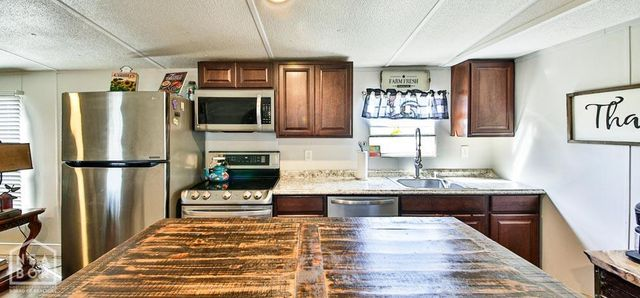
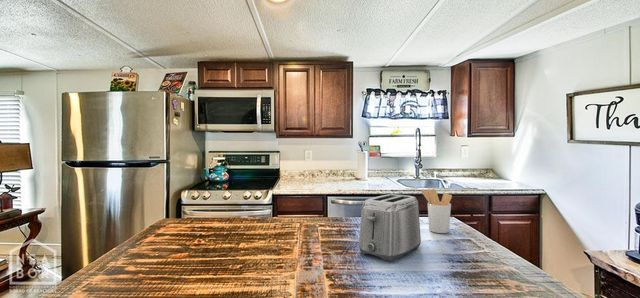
+ toaster [358,193,422,262]
+ utensil holder [420,188,453,234]
